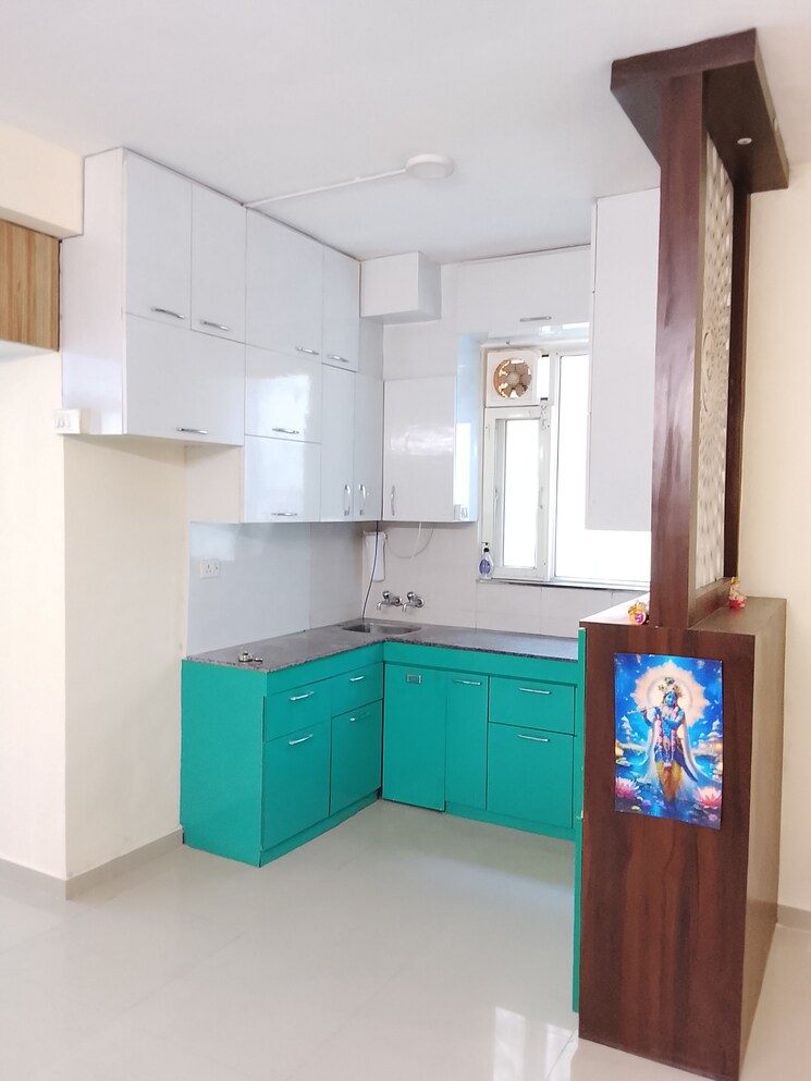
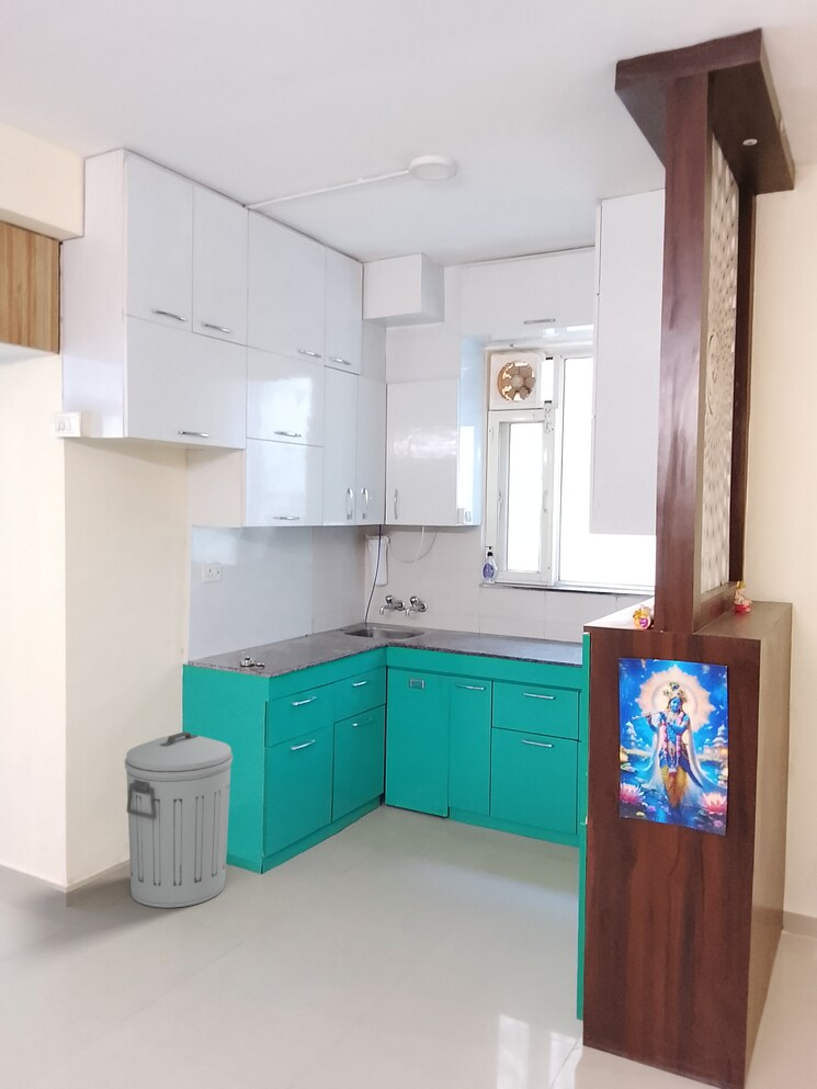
+ trash can [124,730,234,909]
